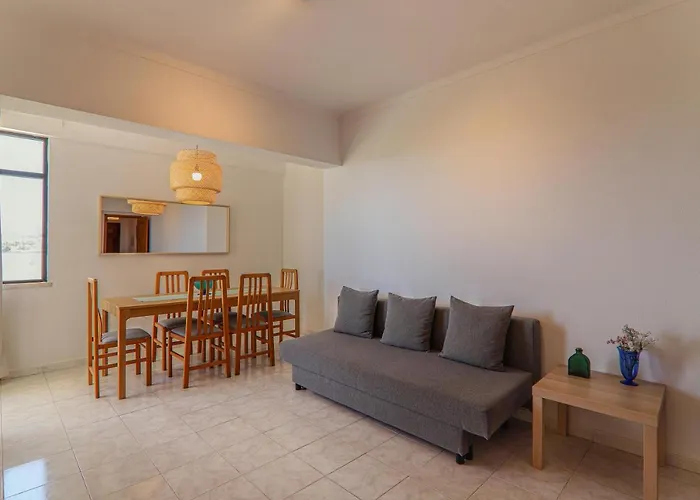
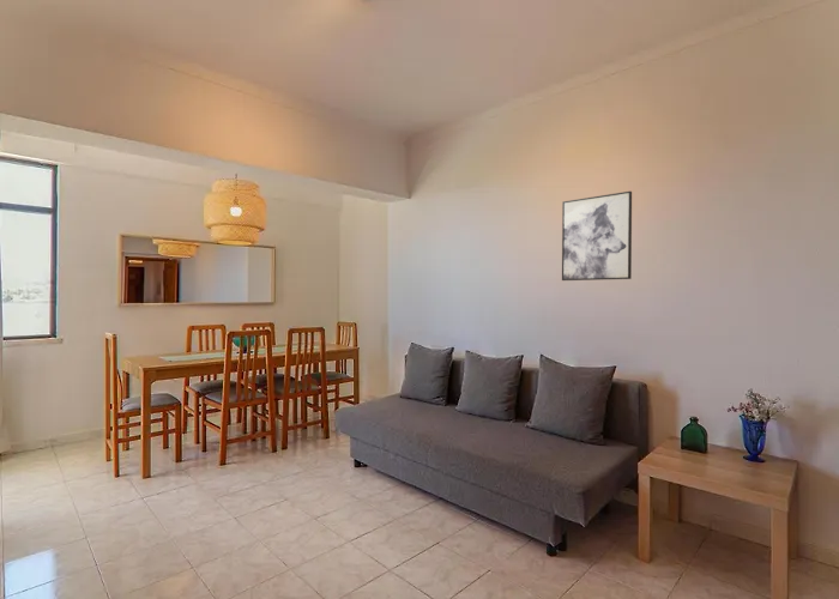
+ wall art [561,190,633,282]
